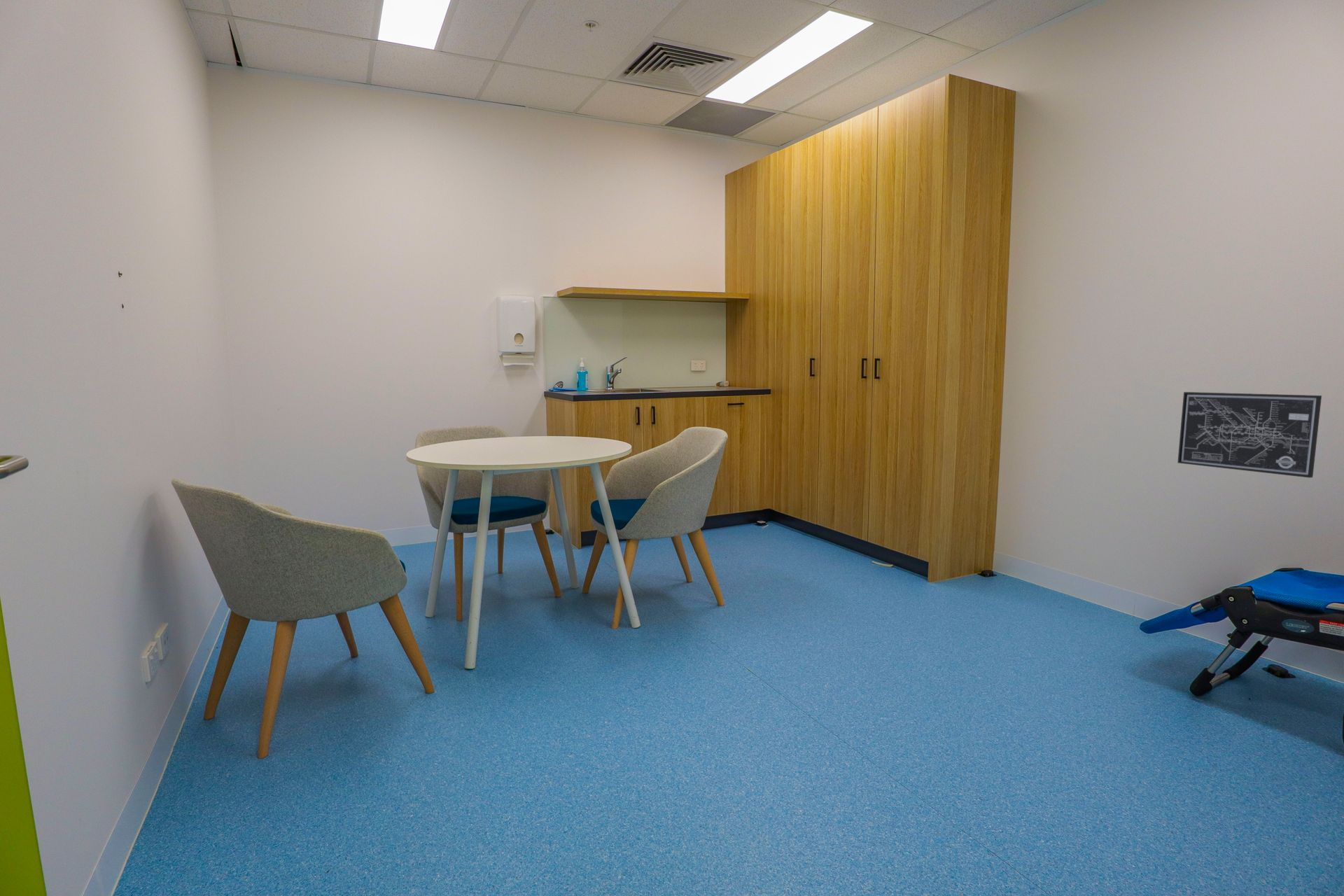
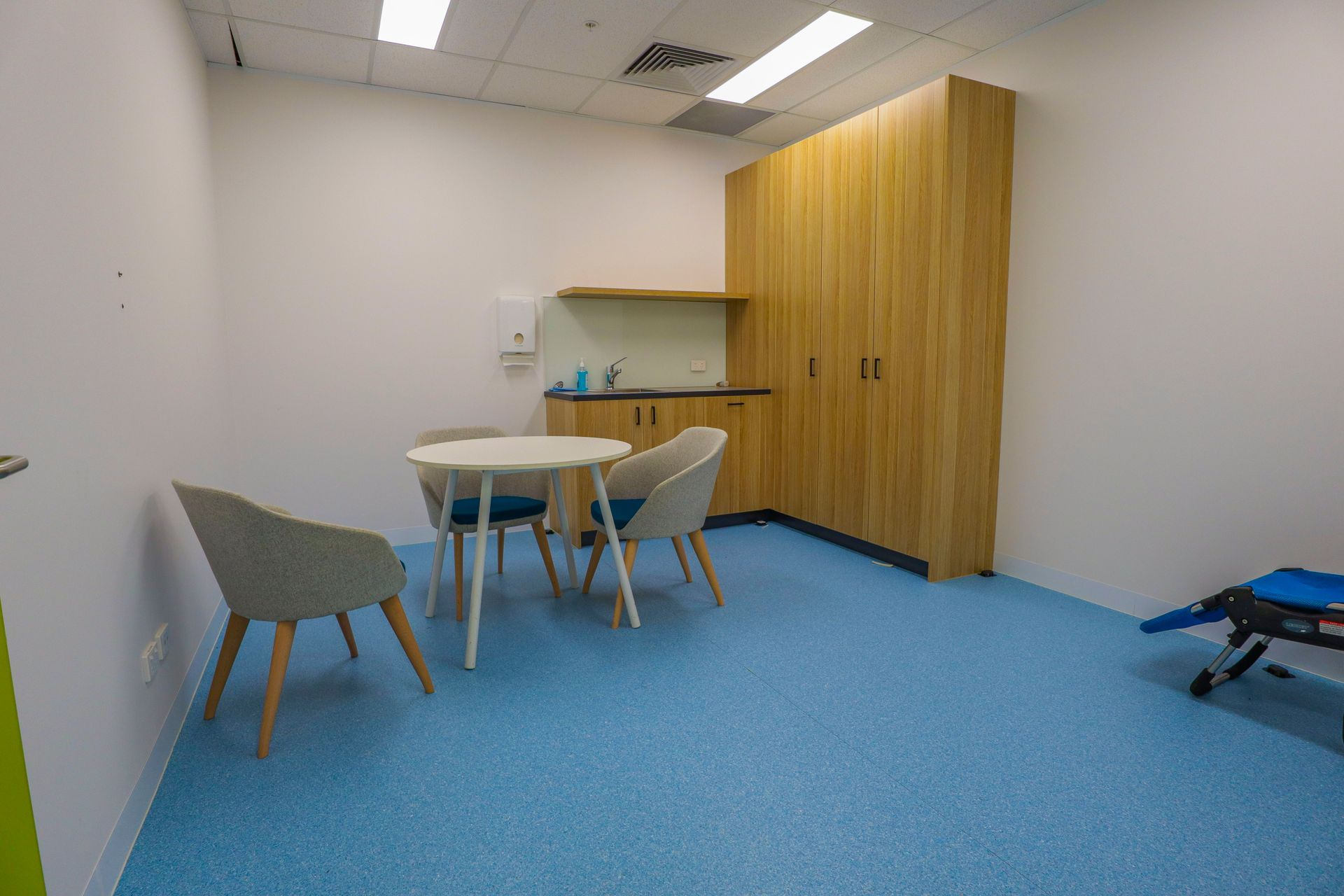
- wall art [1177,391,1322,479]
